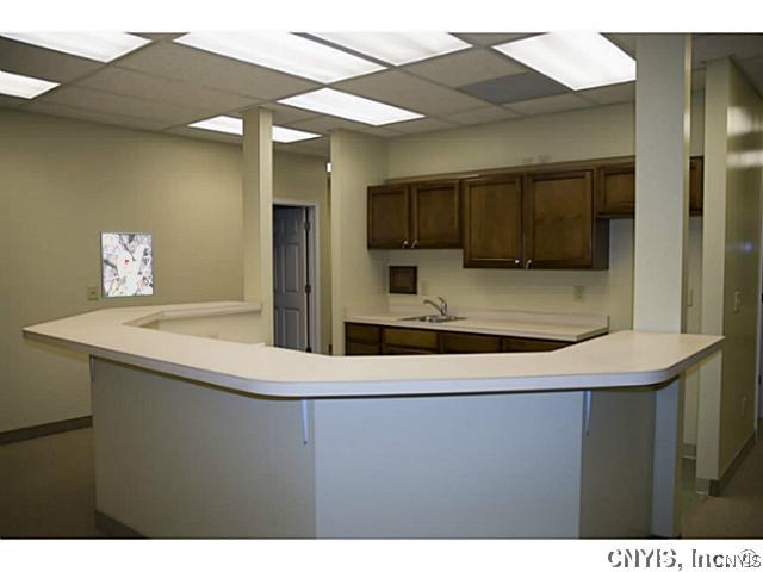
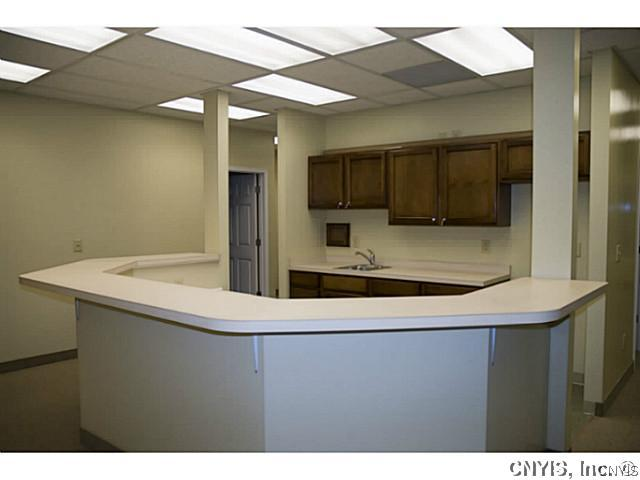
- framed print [99,231,156,299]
